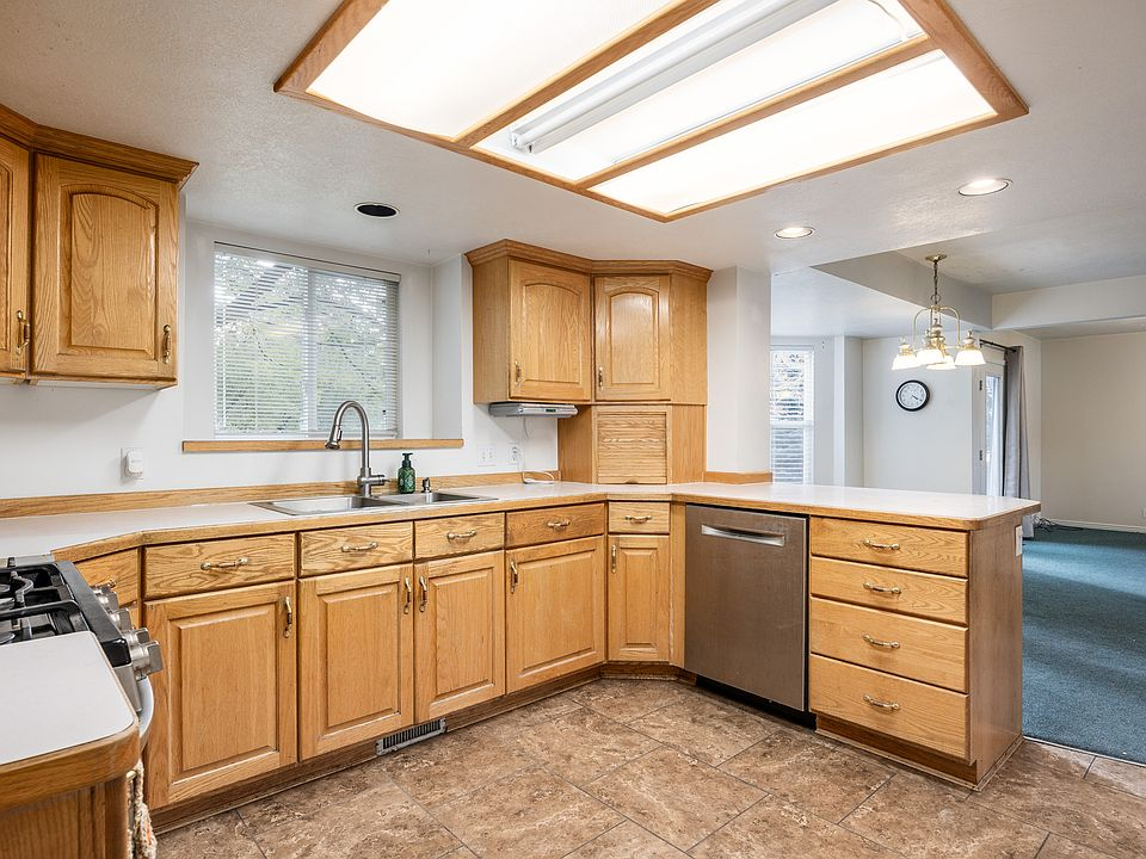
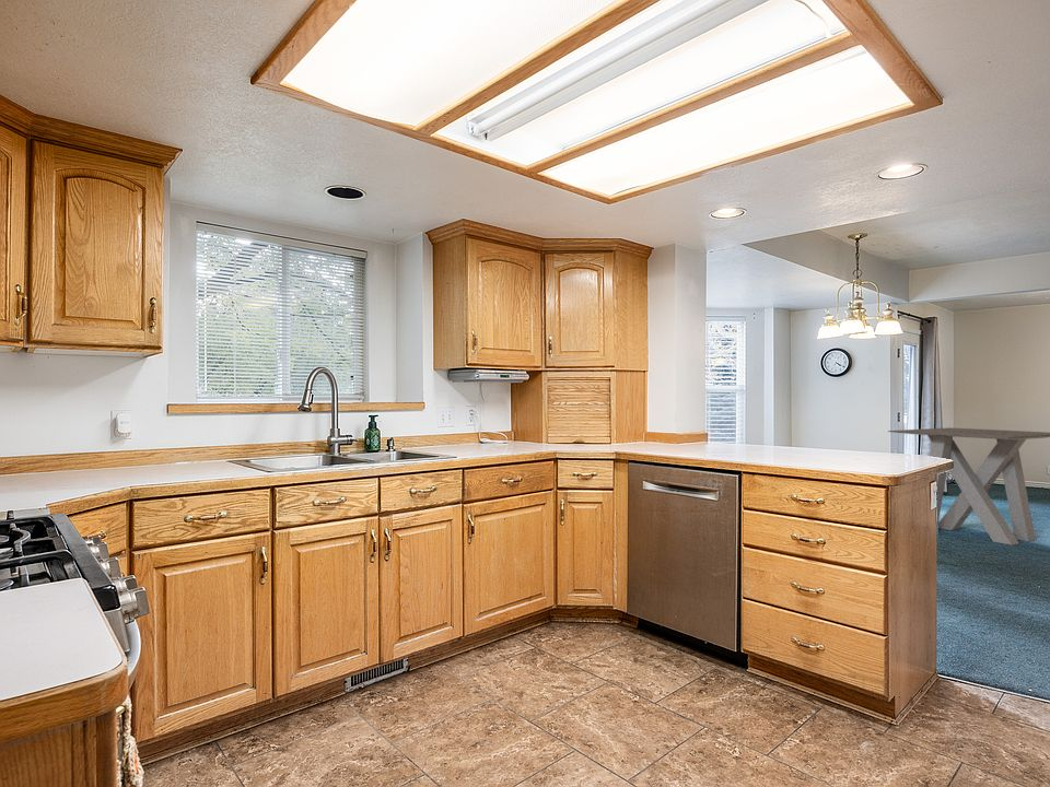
+ dining table [887,426,1050,547]
